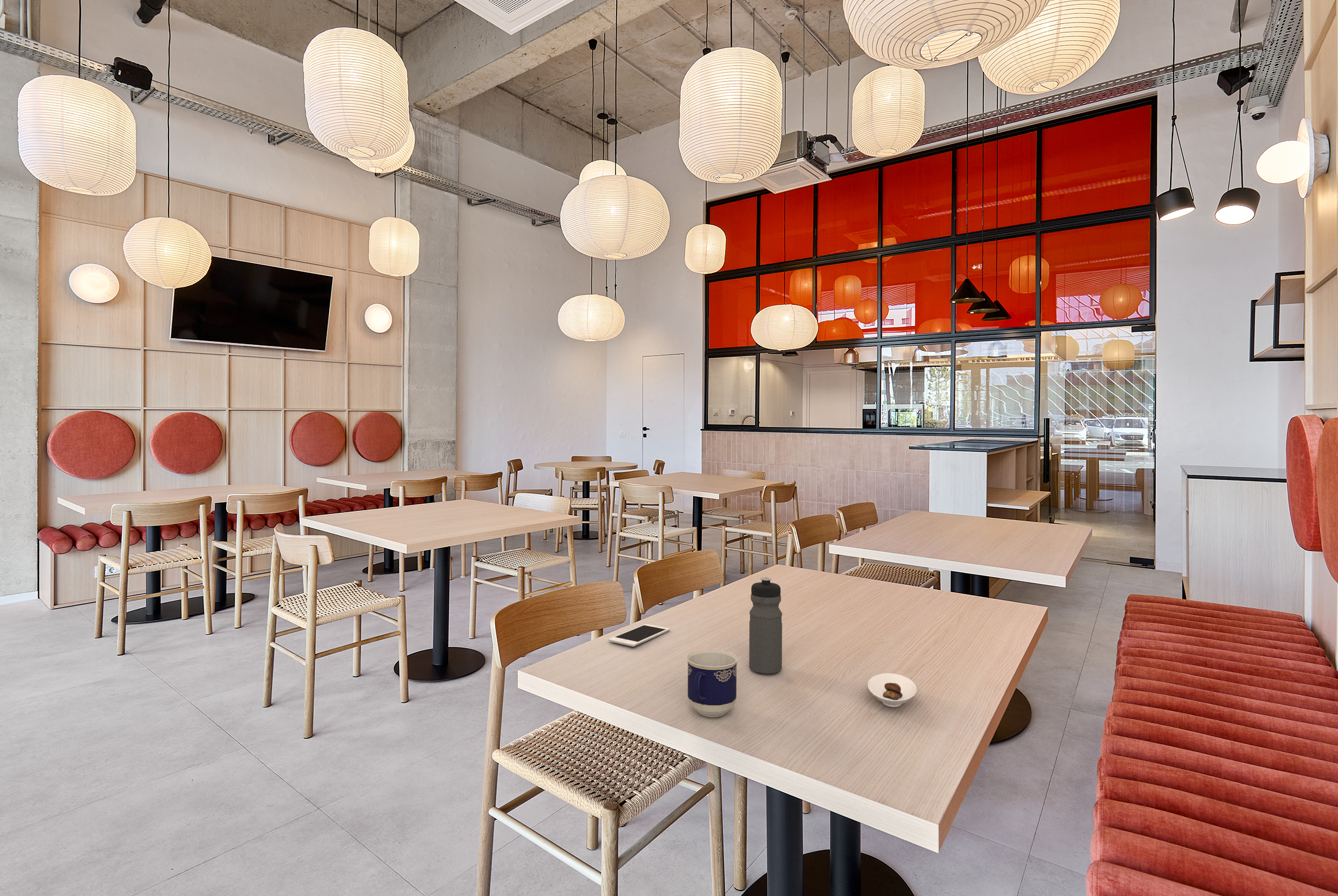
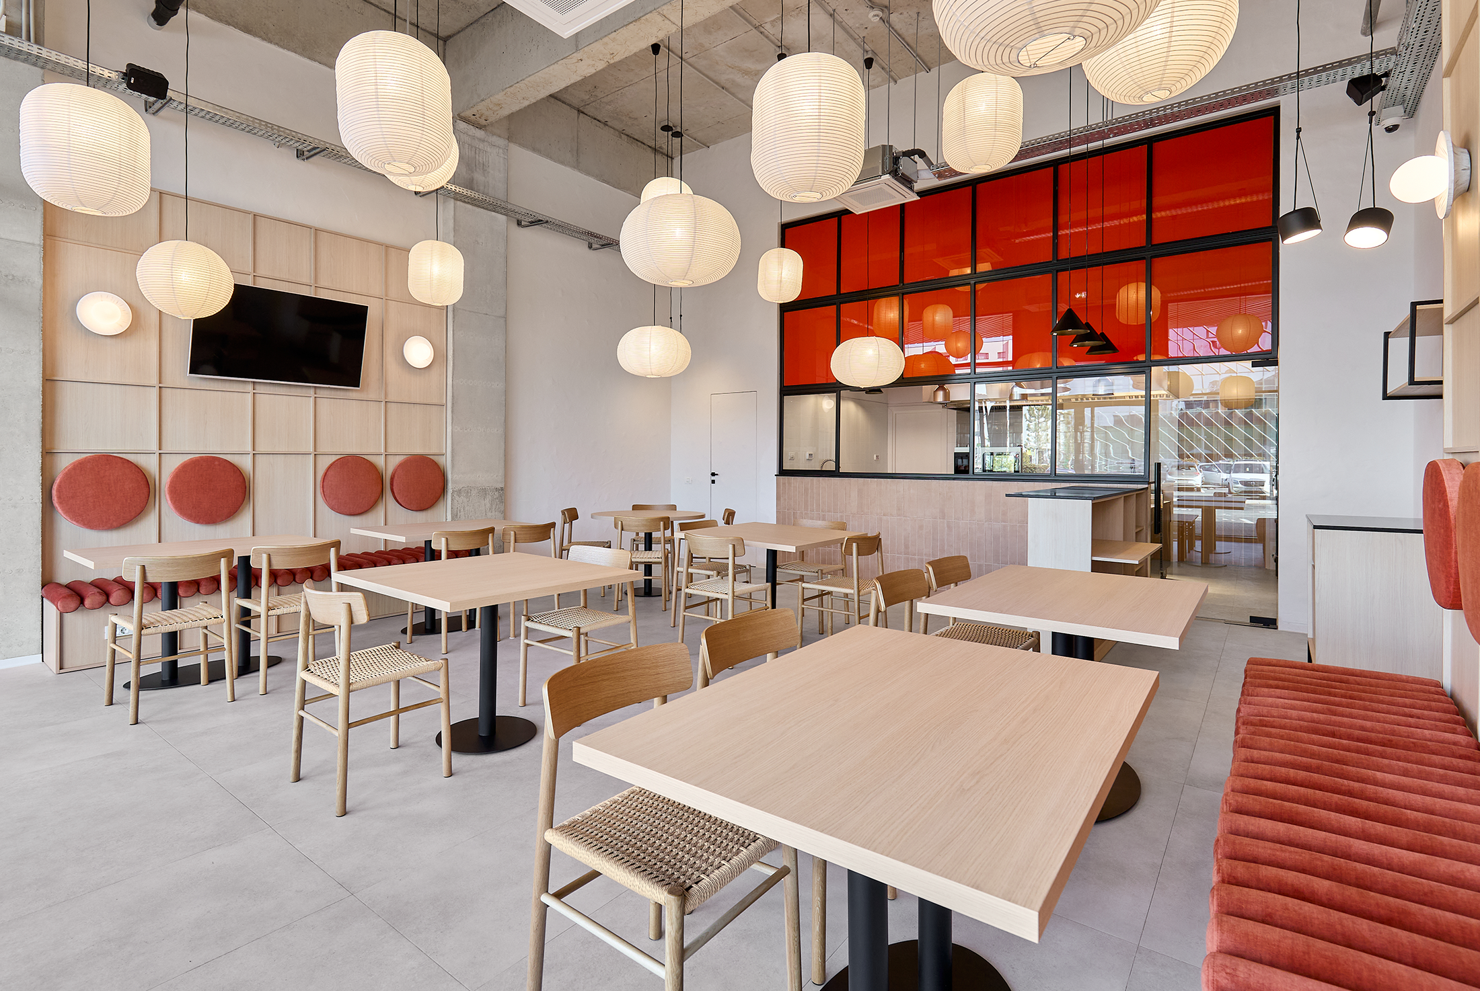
- cell phone [608,624,670,647]
- saucer [867,673,917,708]
- cup [686,649,738,718]
- water bottle [749,577,783,675]
